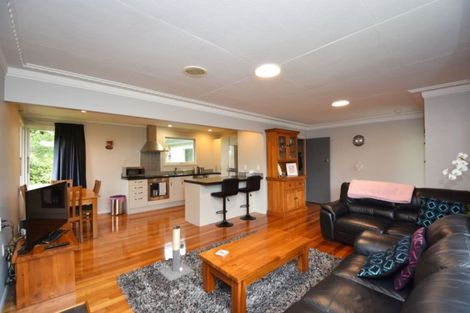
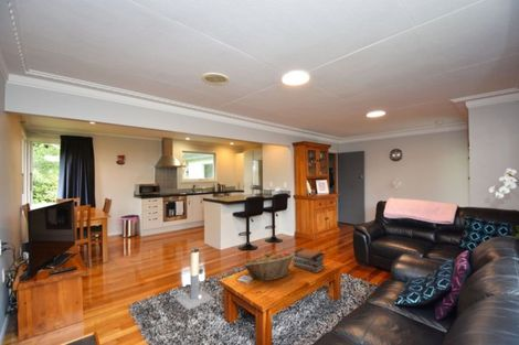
+ book stack [292,247,326,274]
+ fruit basket [242,251,295,282]
